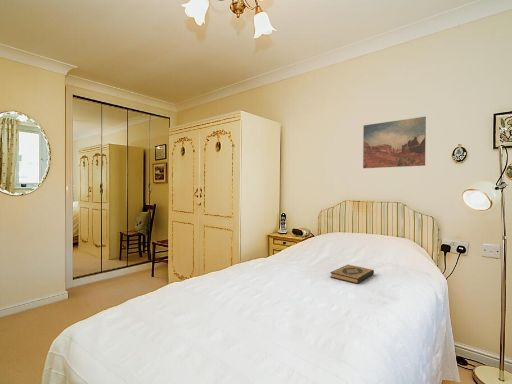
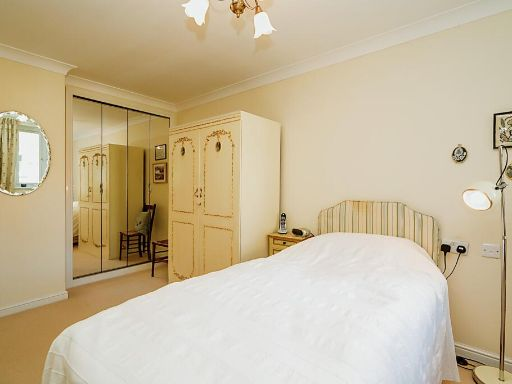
- wall art [362,116,427,169]
- hardback book [329,264,375,284]
